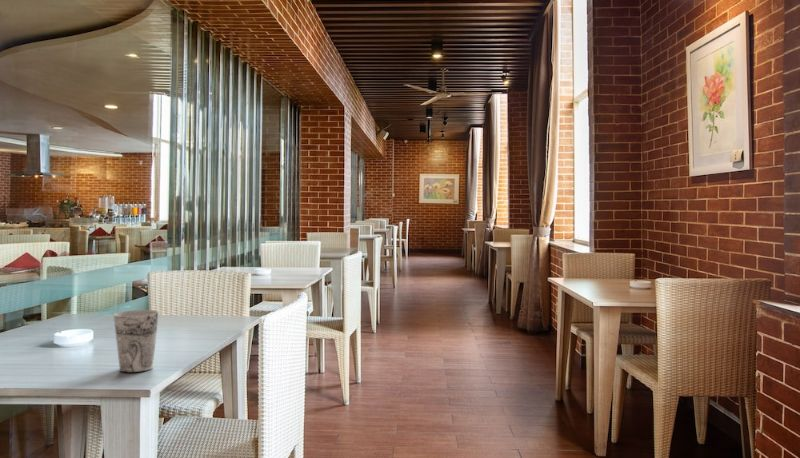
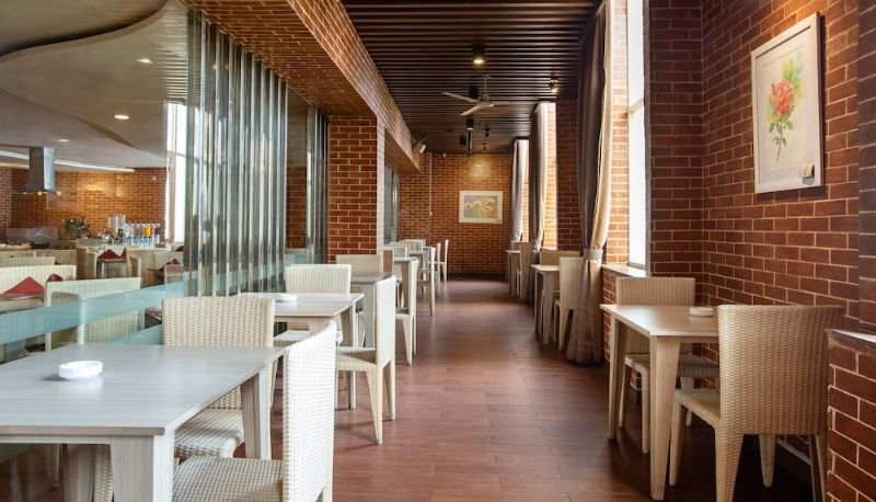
- cup [113,309,160,374]
